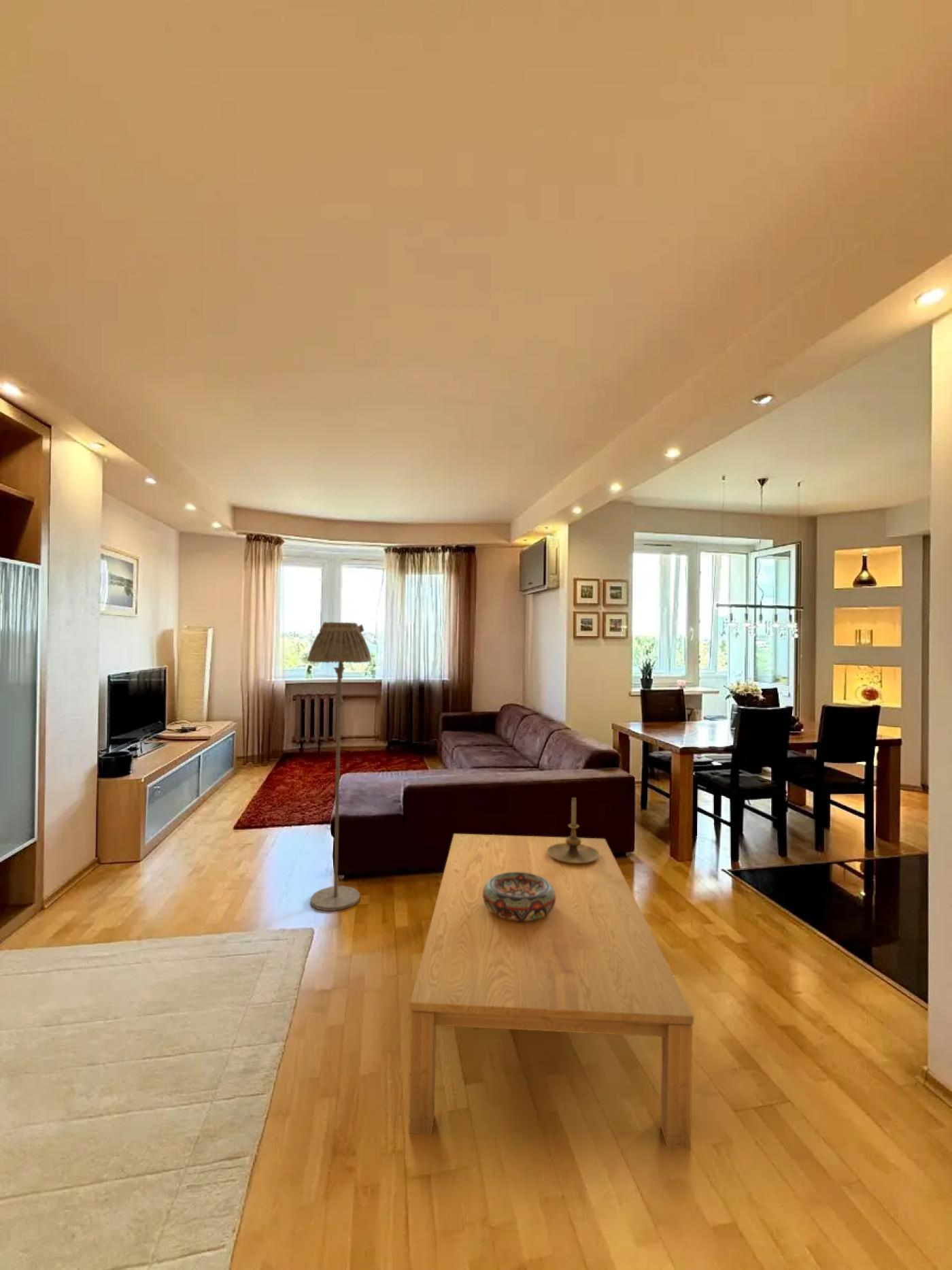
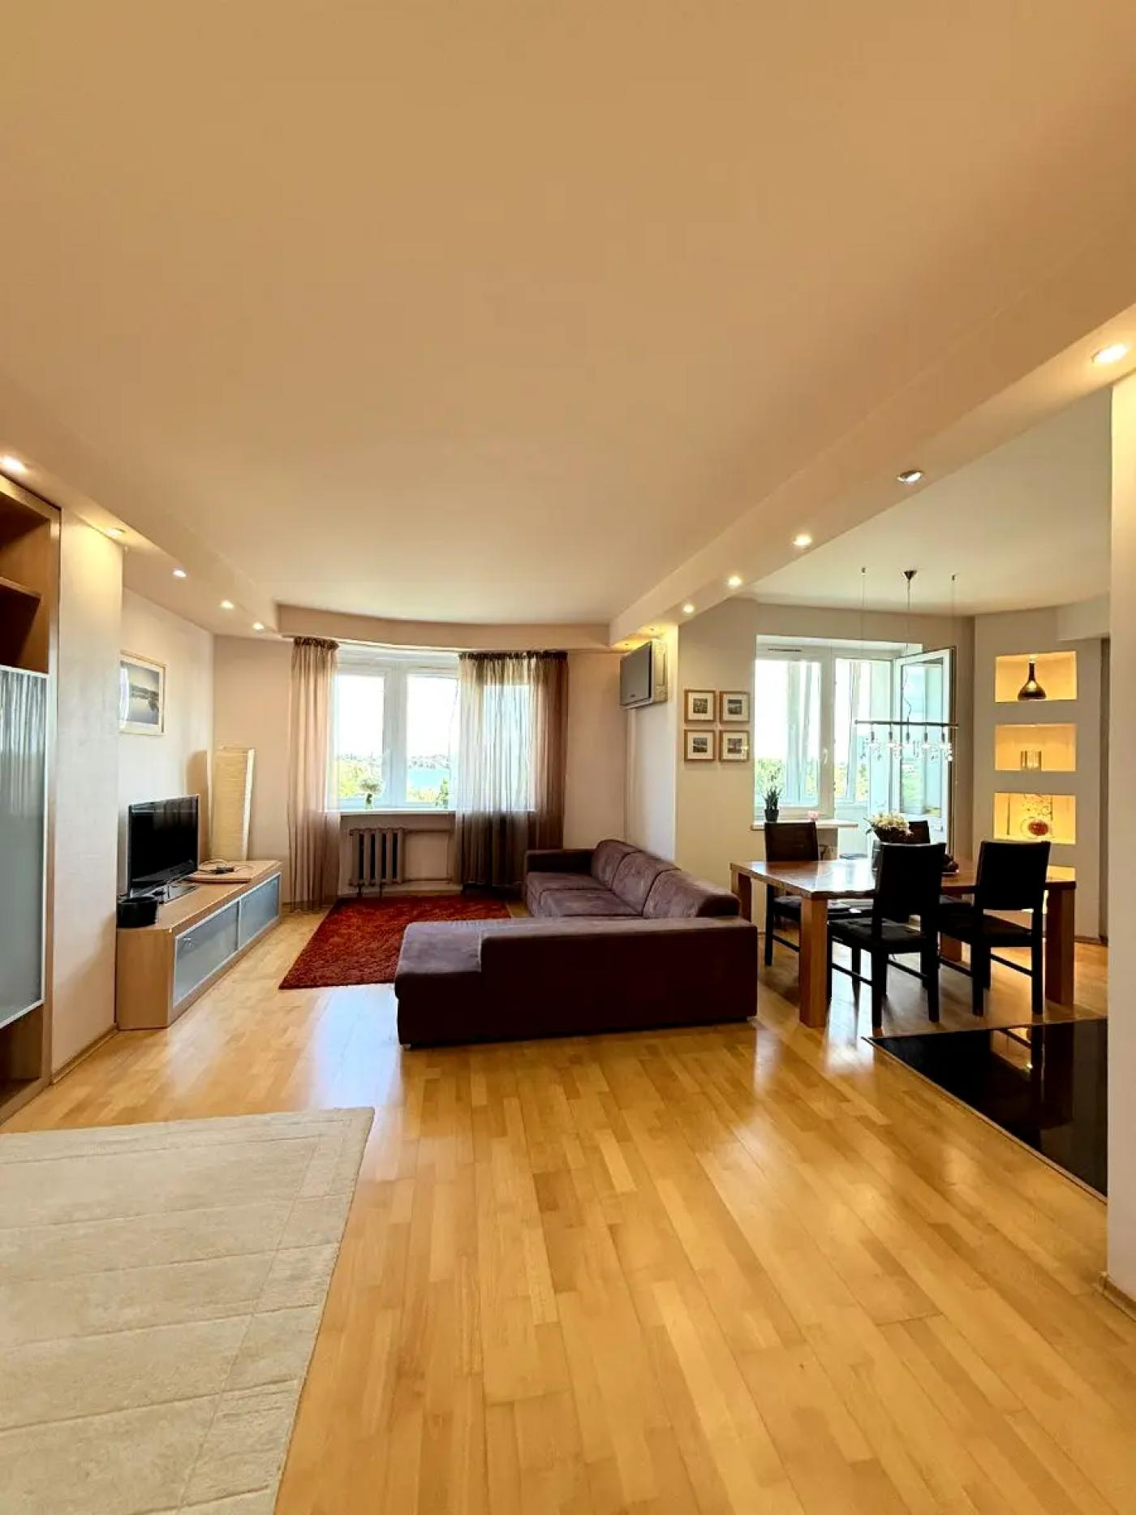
- floor lamp [307,621,372,912]
- decorative bowl [483,872,556,921]
- coffee table [408,833,694,1149]
- candle holder [547,797,600,864]
